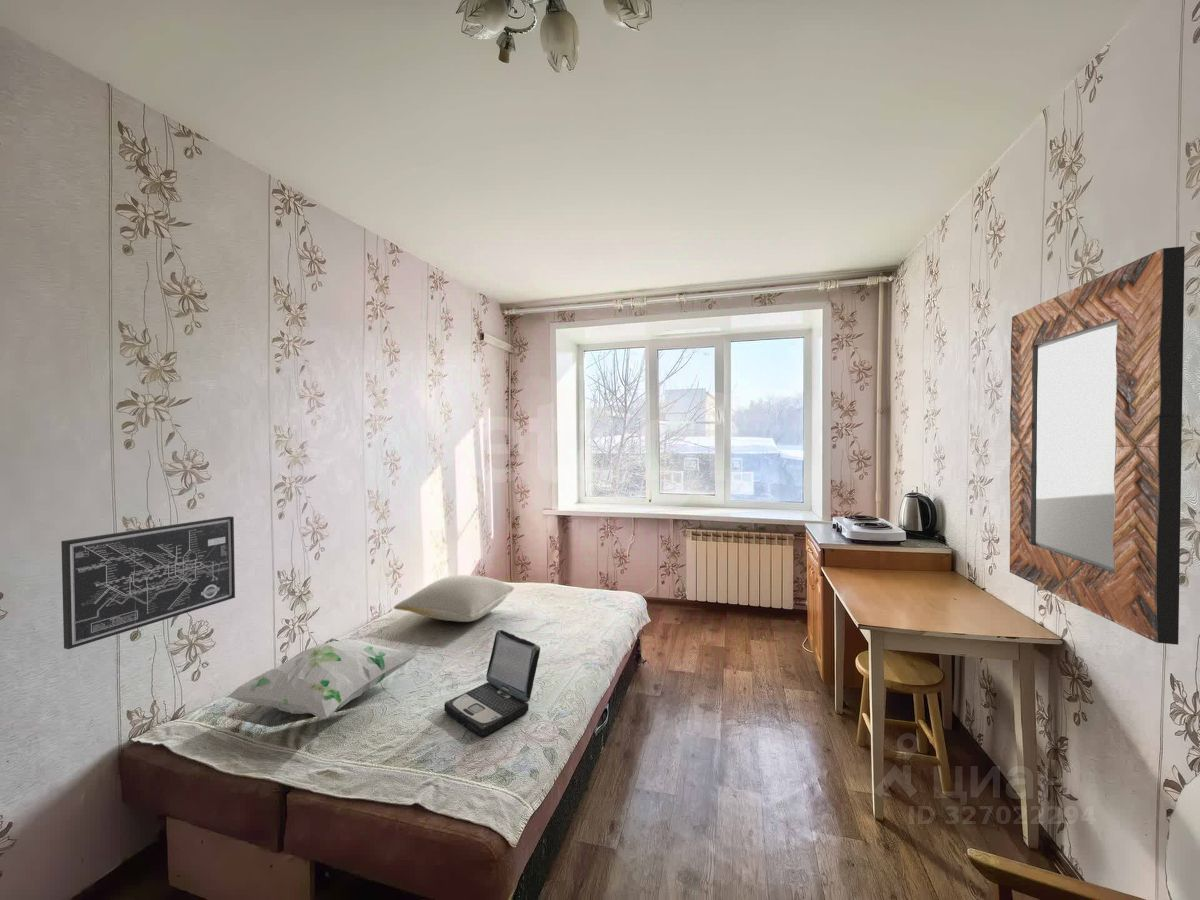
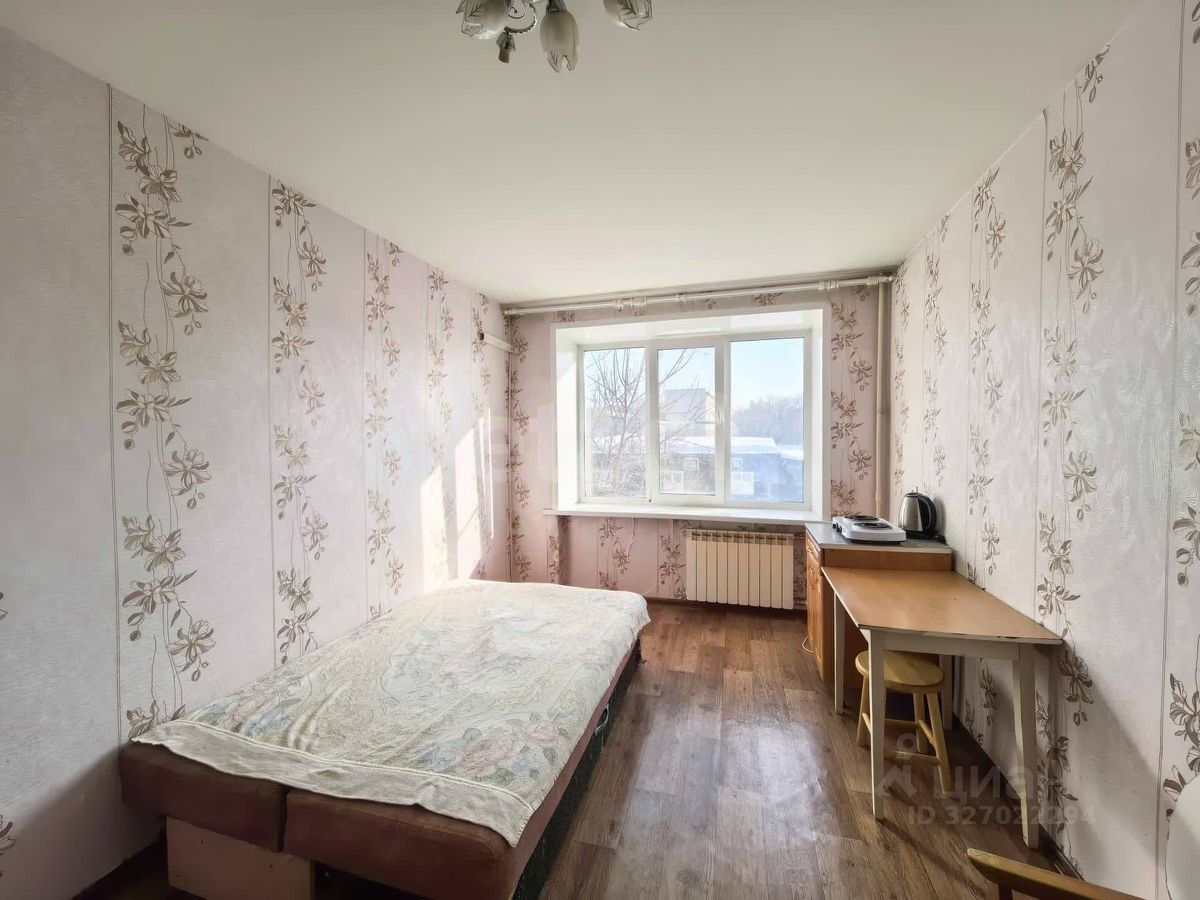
- pillow [393,574,515,623]
- laptop [443,628,541,737]
- home mirror [1009,245,1186,646]
- decorative pillow [226,637,420,720]
- wall art [60,515,236,650]
